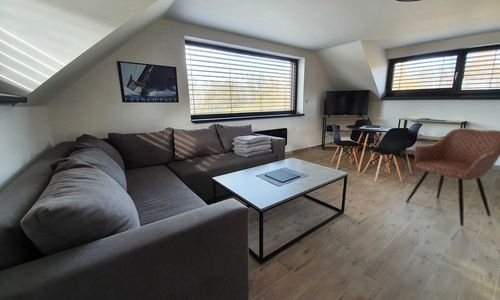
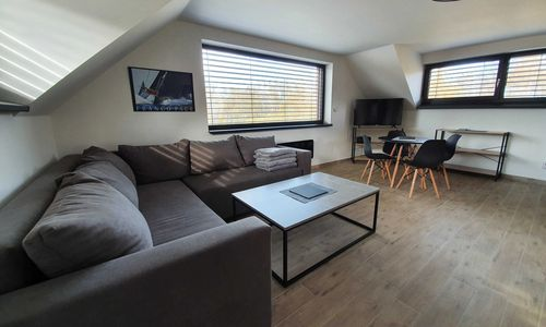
- armchair [405,127,500,227]
